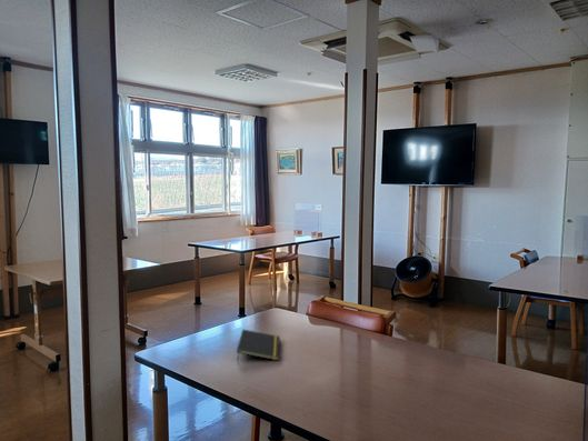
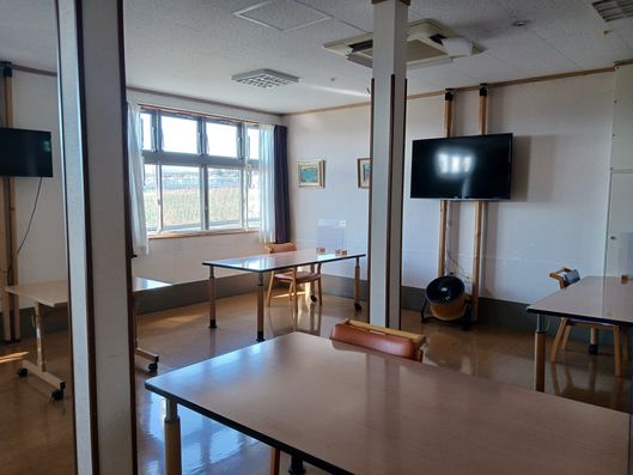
- notepad [236,329,281,362]
